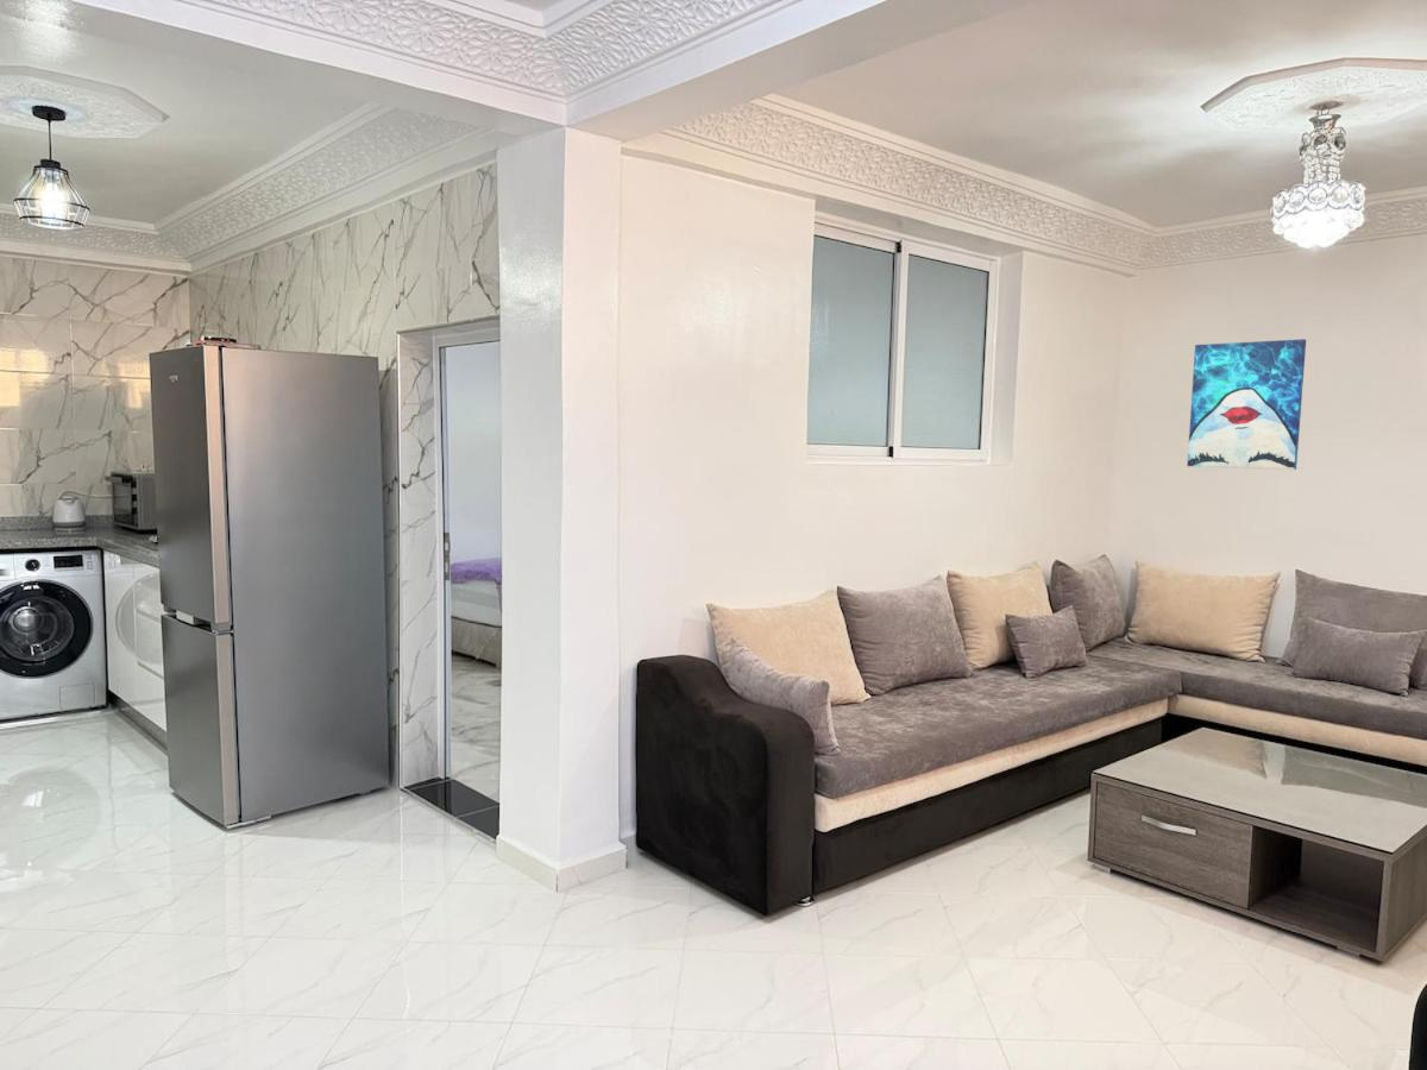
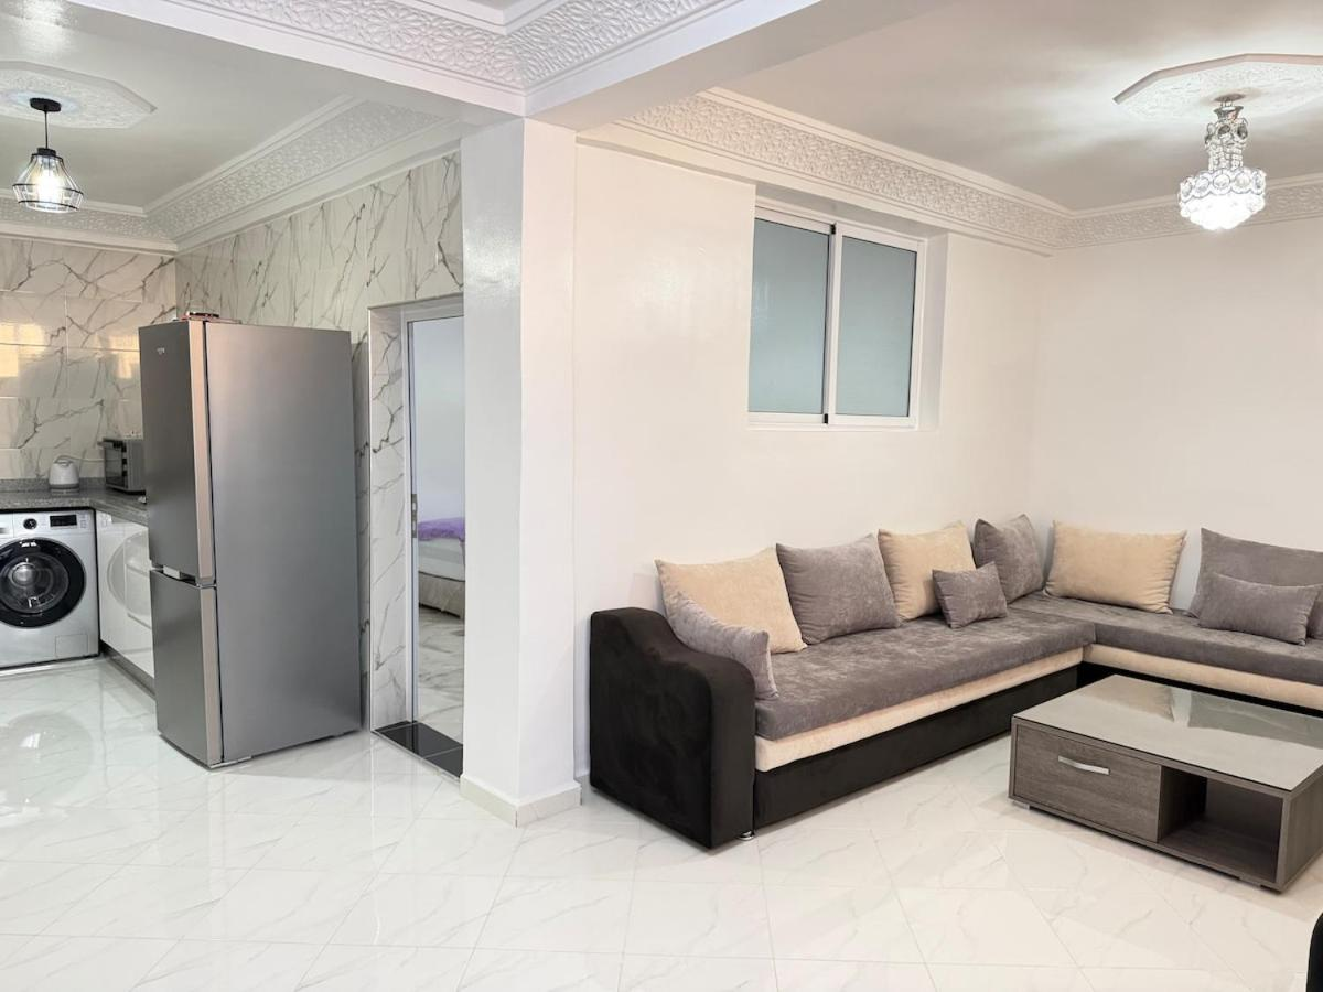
- wall art [1186,338,1307,471]
